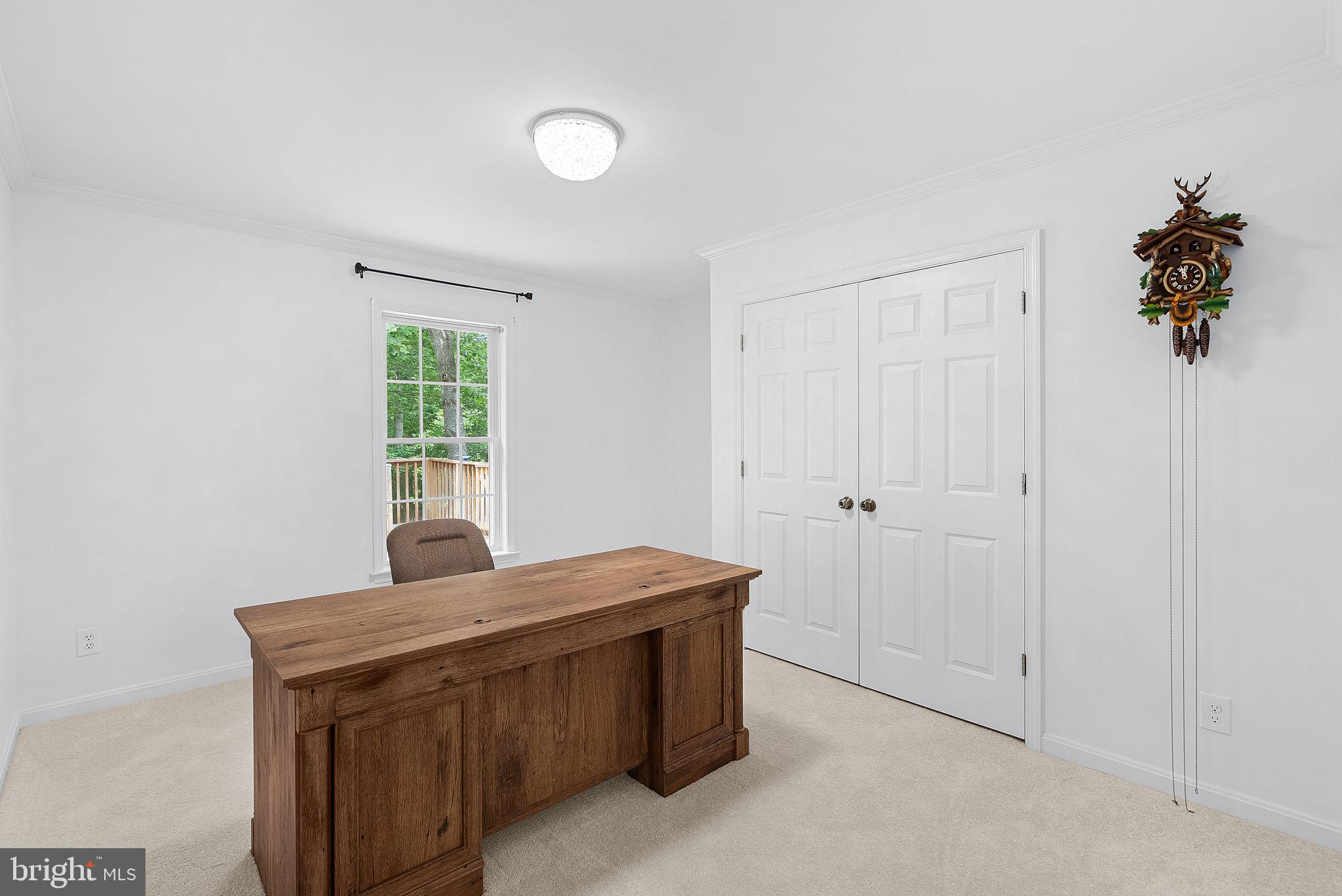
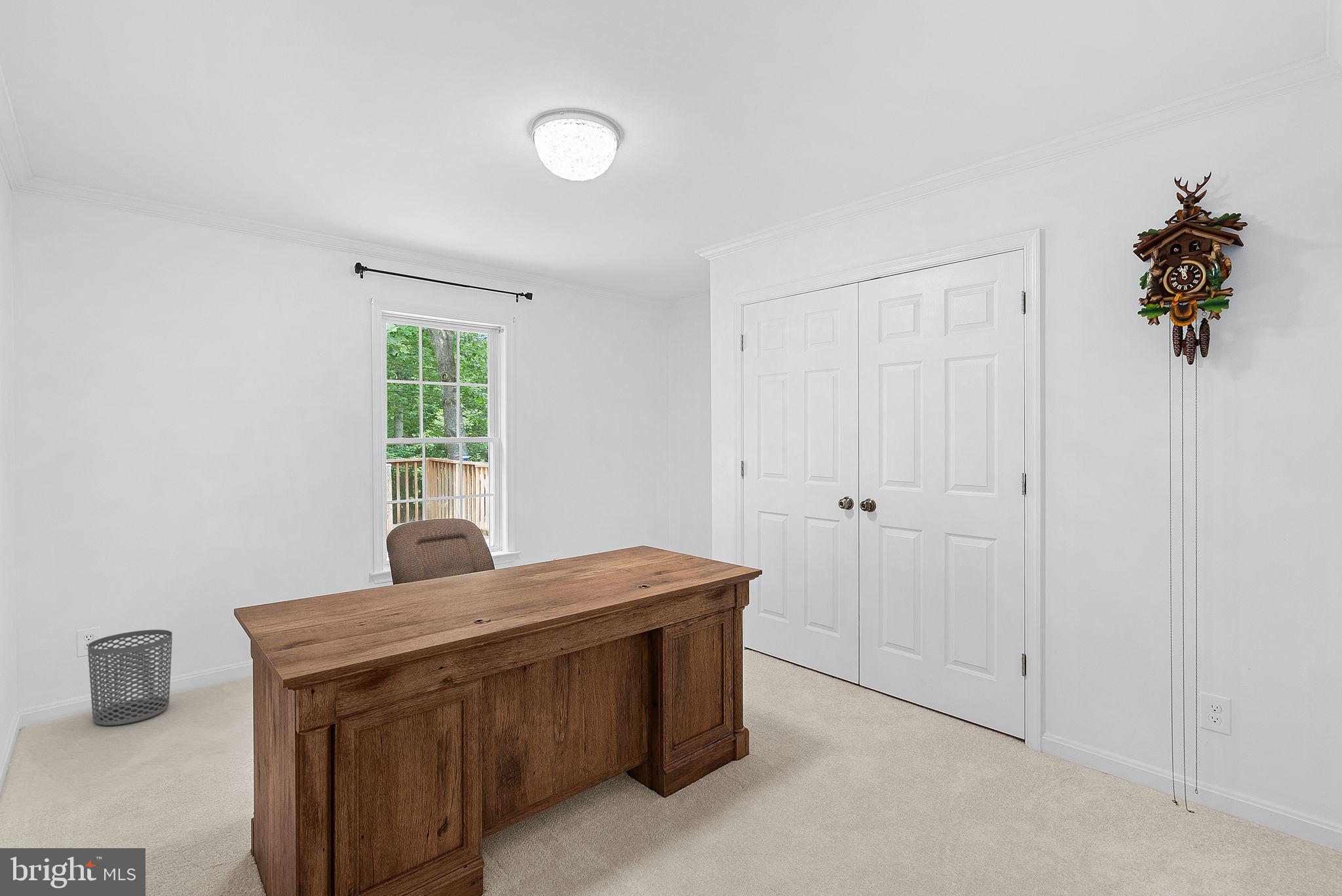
+ waste bin [87,629,173,726]
